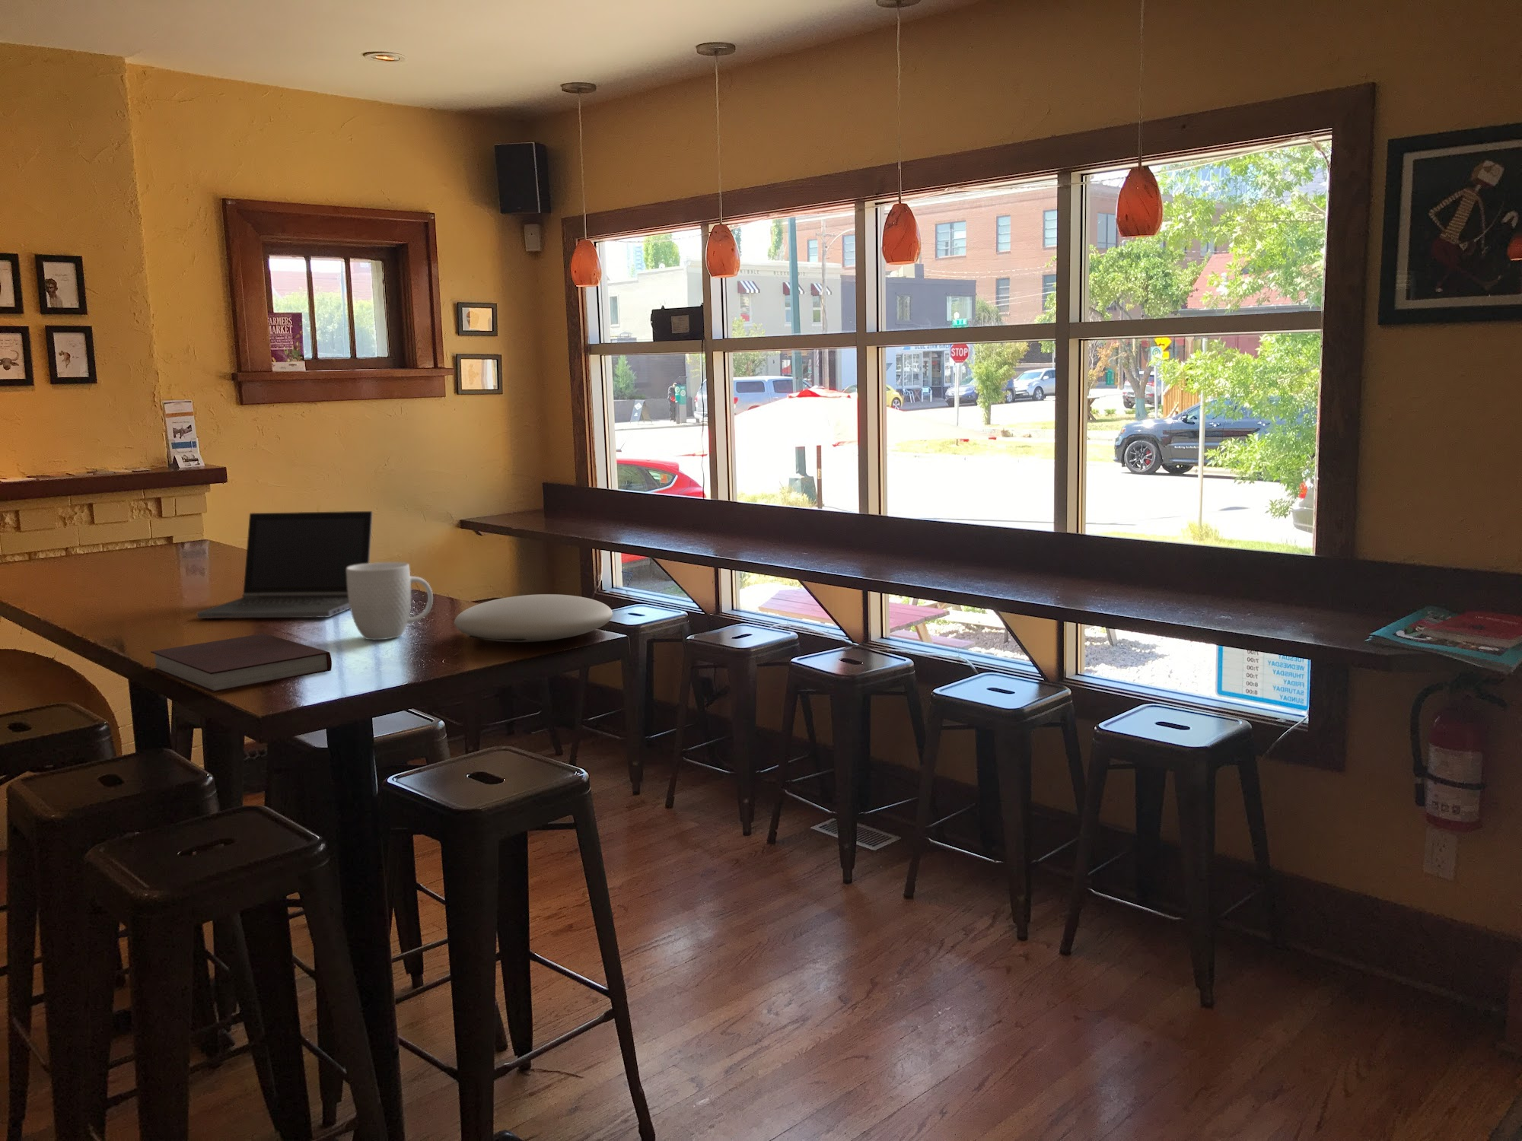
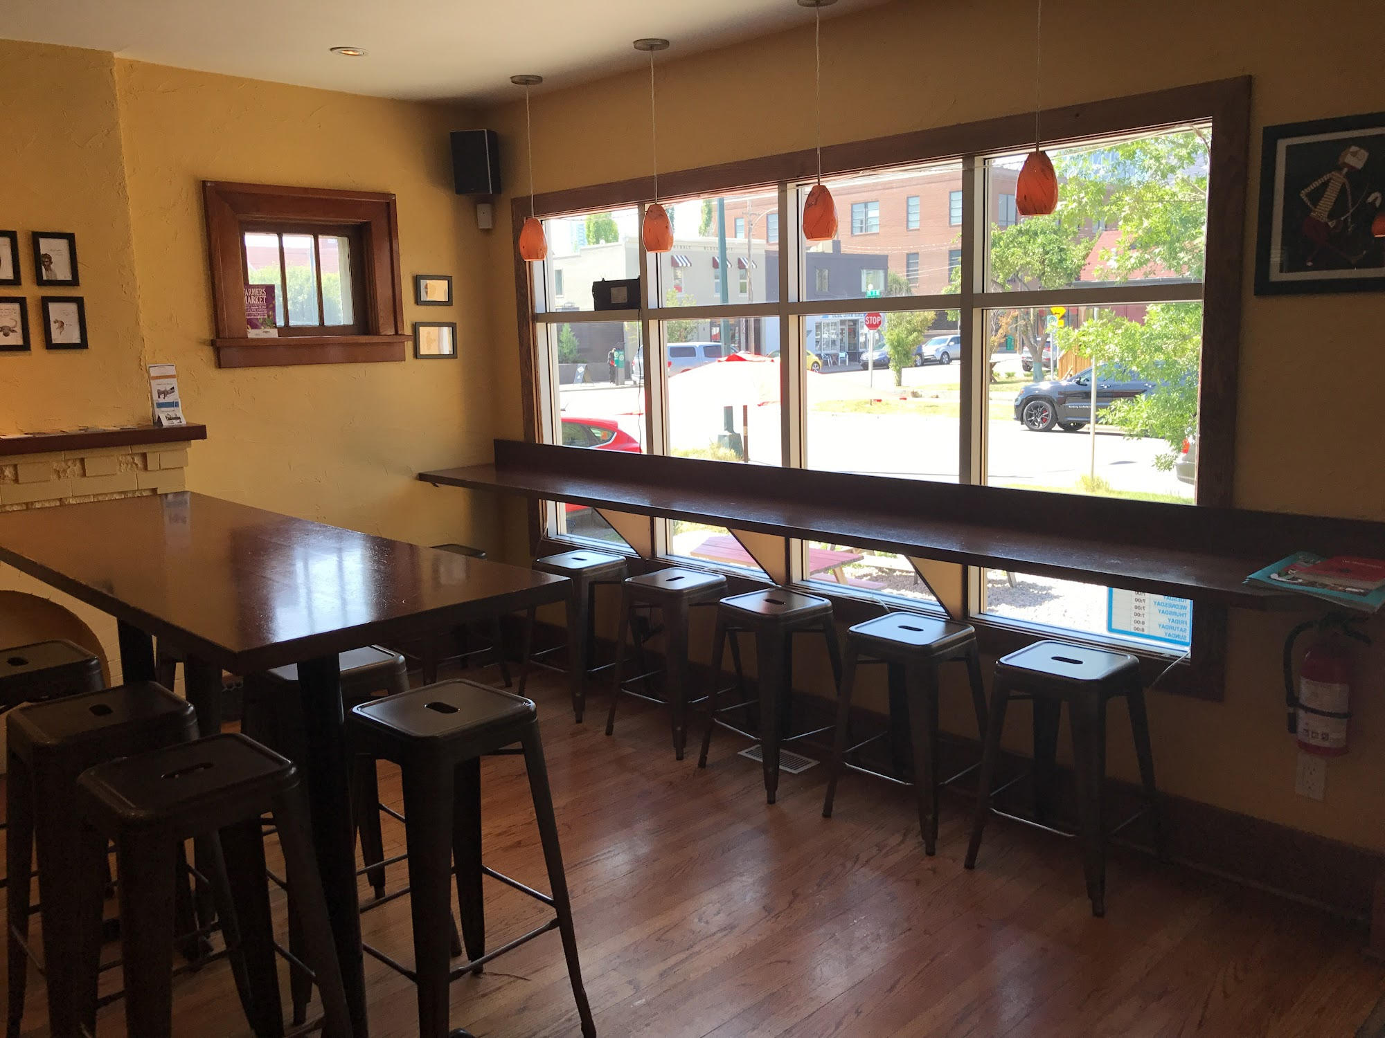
- laptop computer [195,511,373,620]
- mug [346,561,434,640]
- notebook [150,633,332,694]
- cushion [453,593,614,644]
